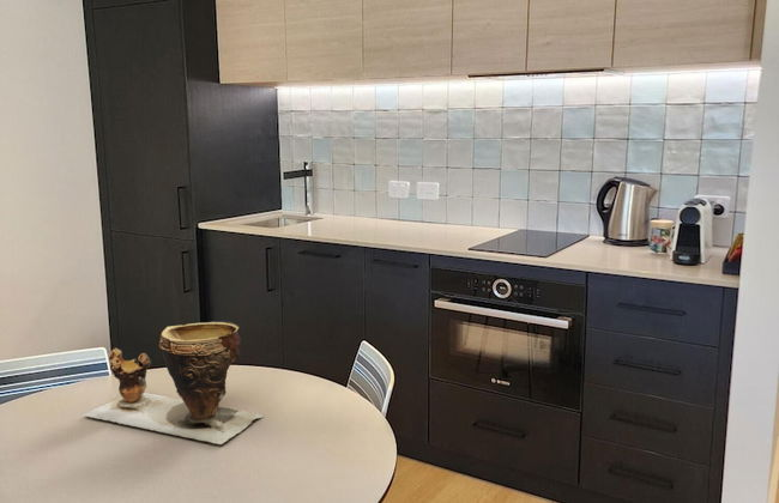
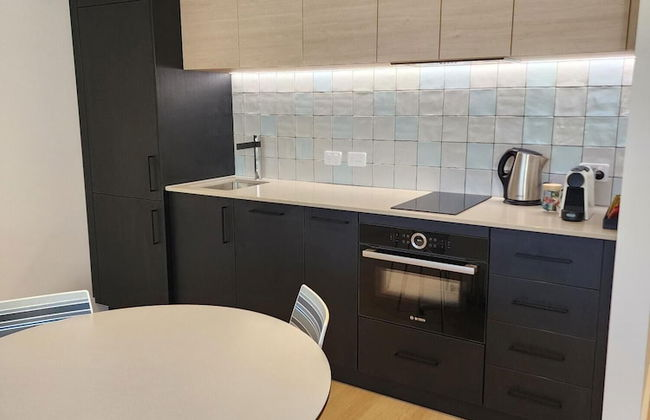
- clay pot [81,320,265,446]
